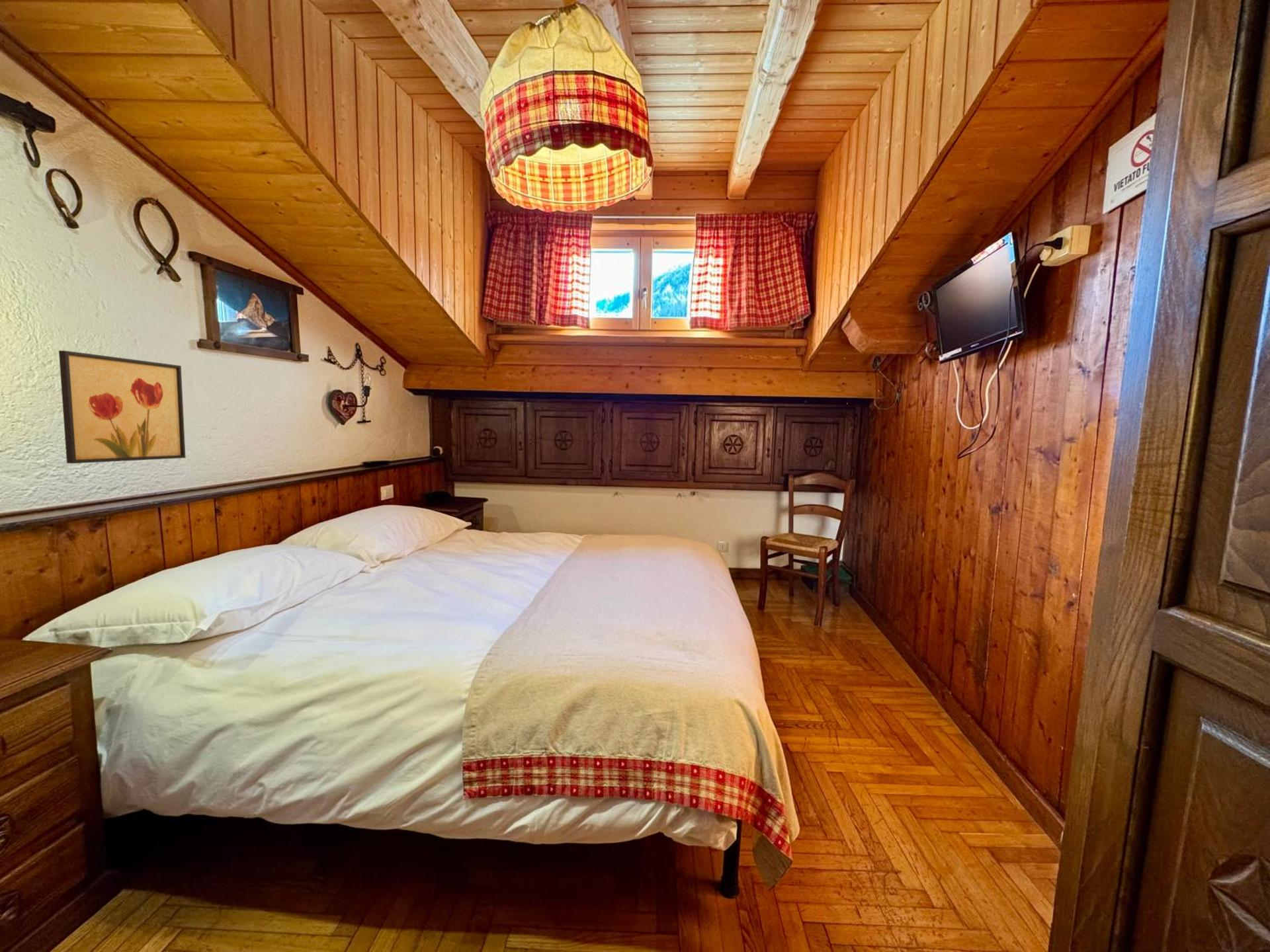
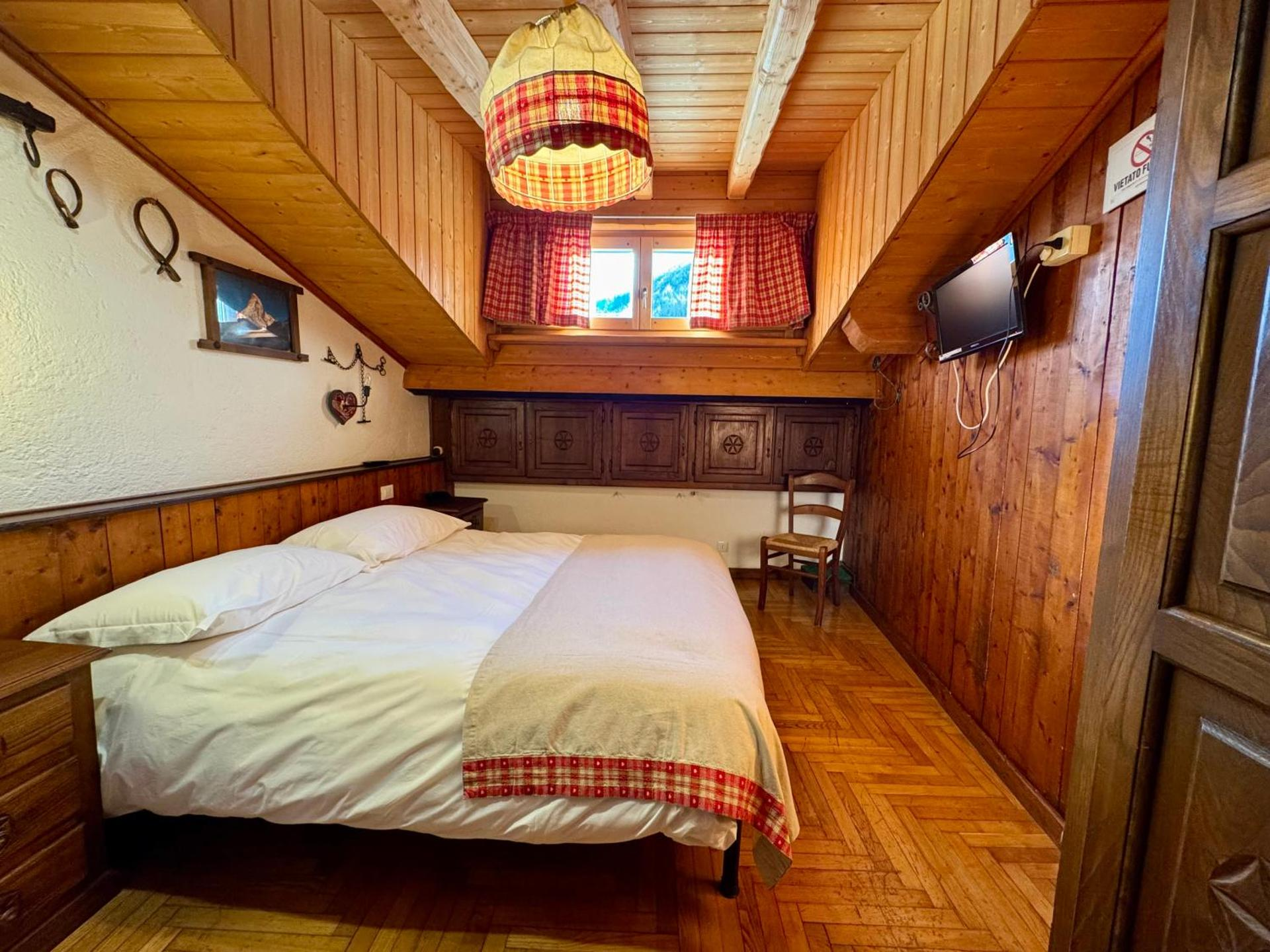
- wall art [58,350,187,464]
